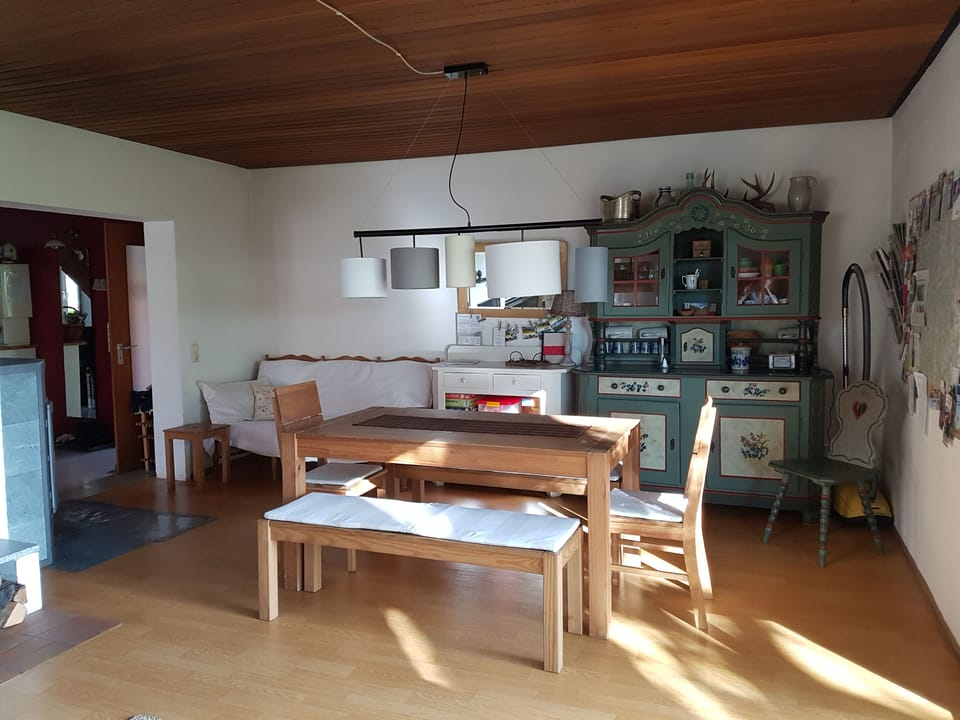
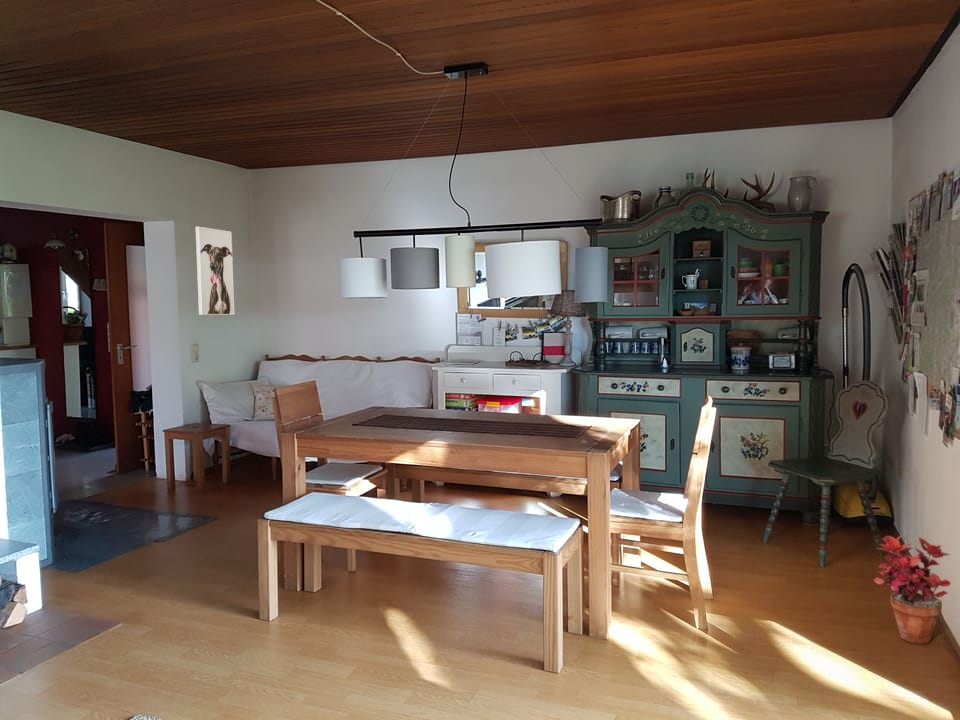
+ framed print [195,226,235,316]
+ potted plant [873,534,952,645]
